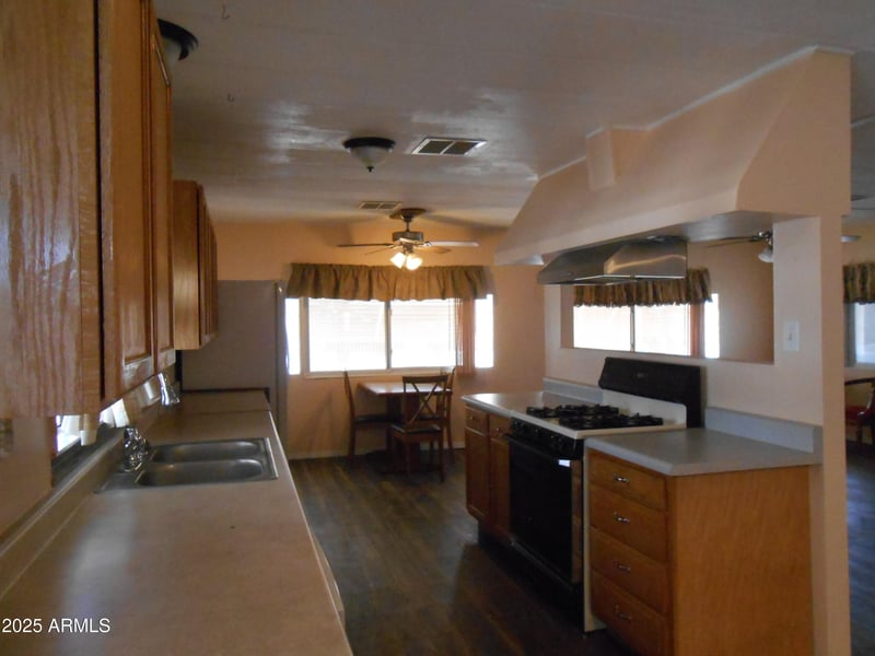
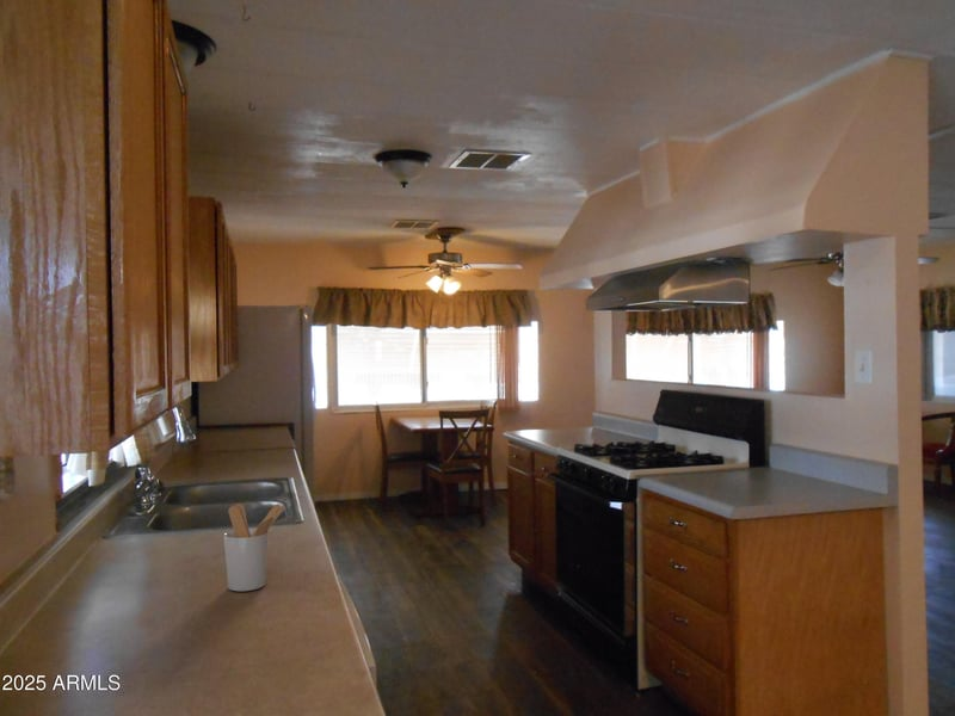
+ utensil holder [223,502,286,592]
